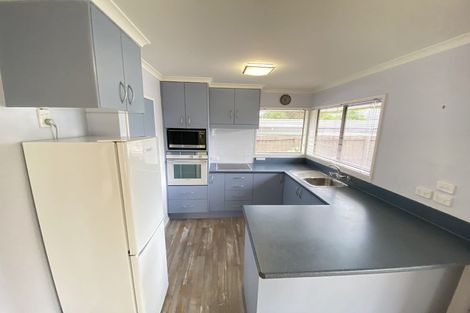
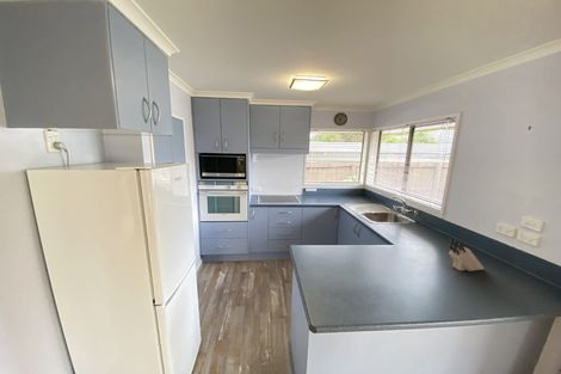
+ knife block [448,238,485,272]
